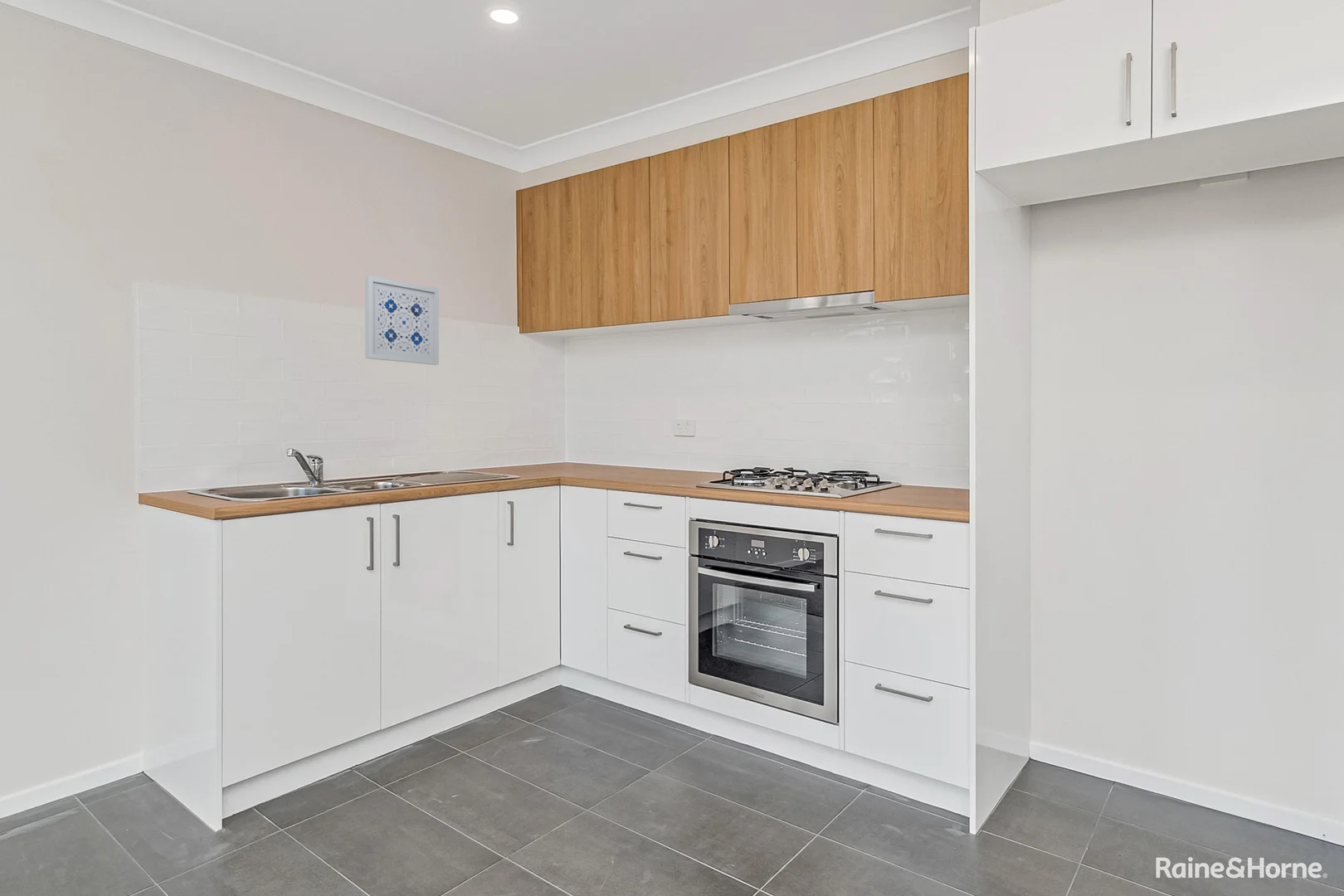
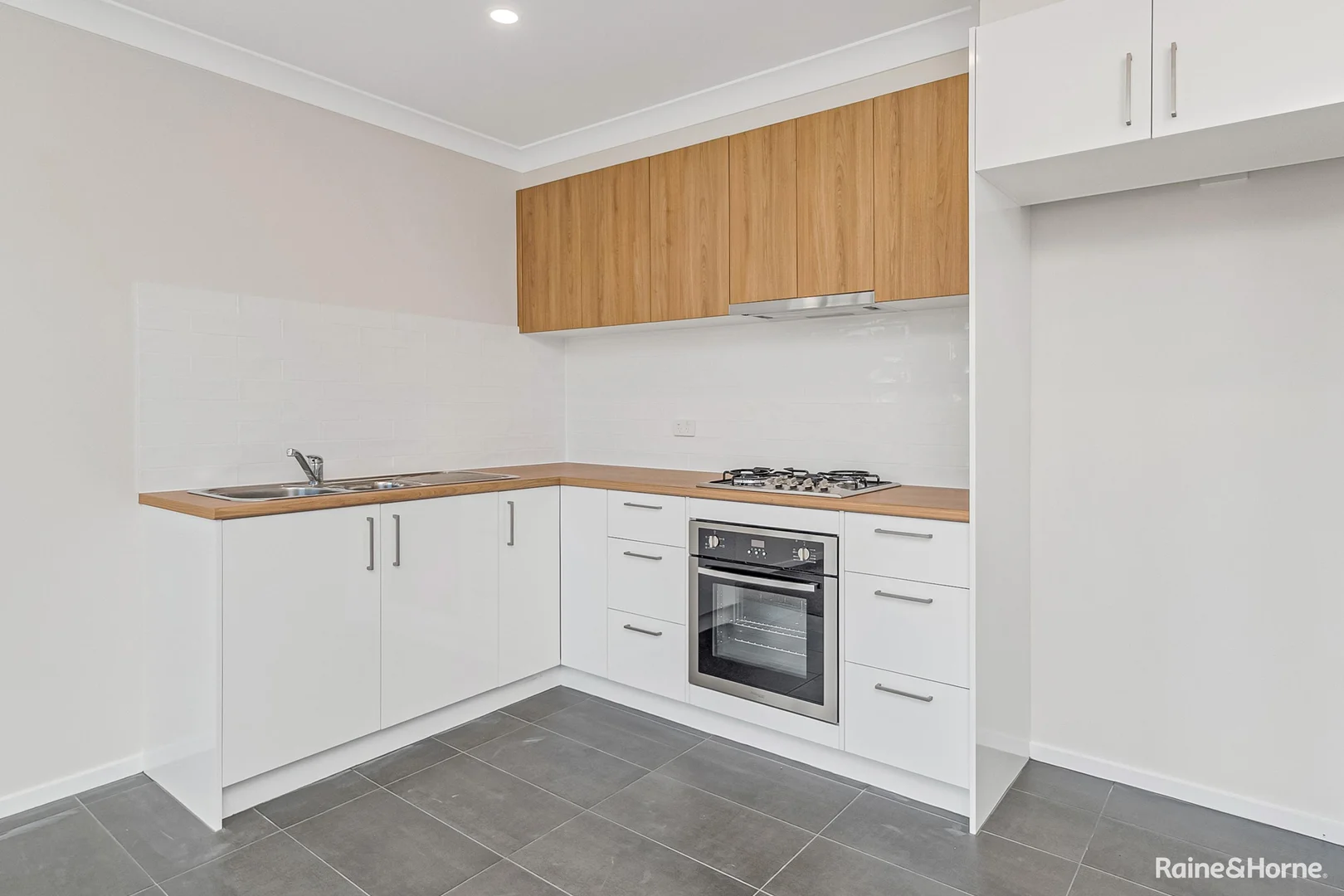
- wall art [364,275,440,366]
